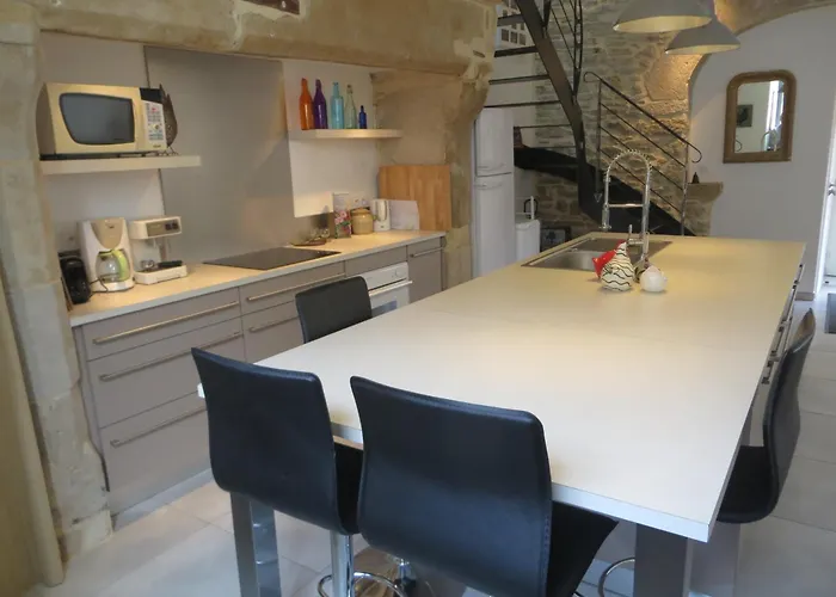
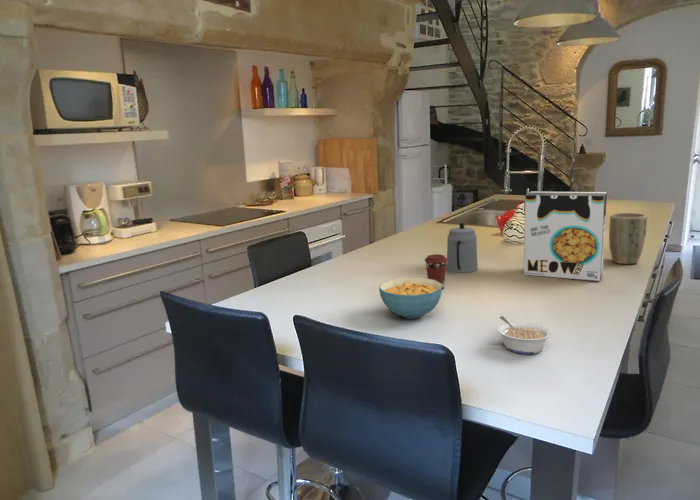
+ coffee cup [424,253,448,290]
+ plant pot [608,212,648,265]
+ cereal box [523,191,608,282]
+ teapot [446,222,479,274]
+ cereal bowl [378,277,443,320]
+ legume [496,315,553,355]
